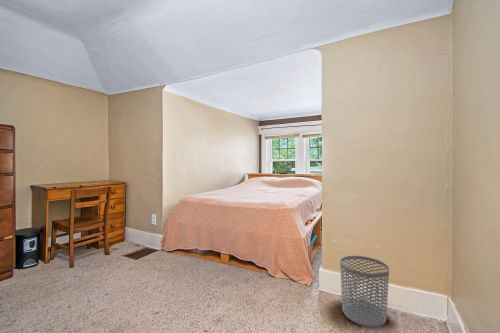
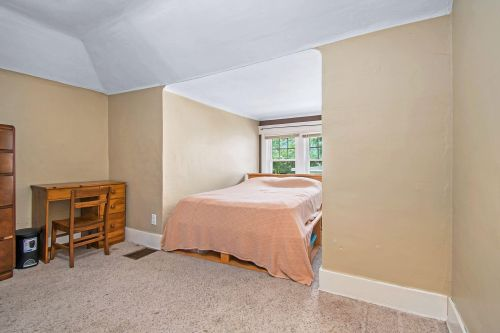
- waste bin [339,255,390,328]
